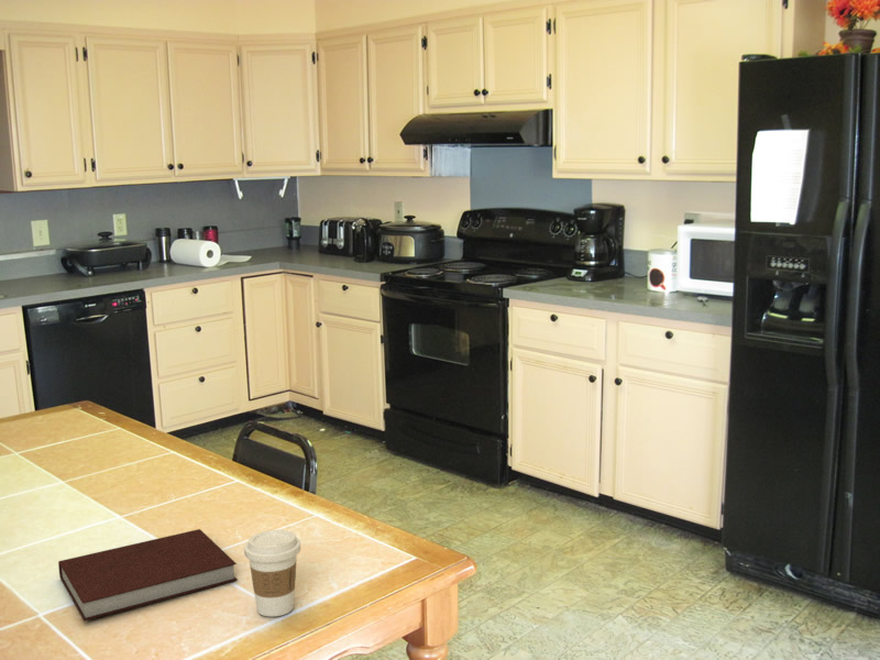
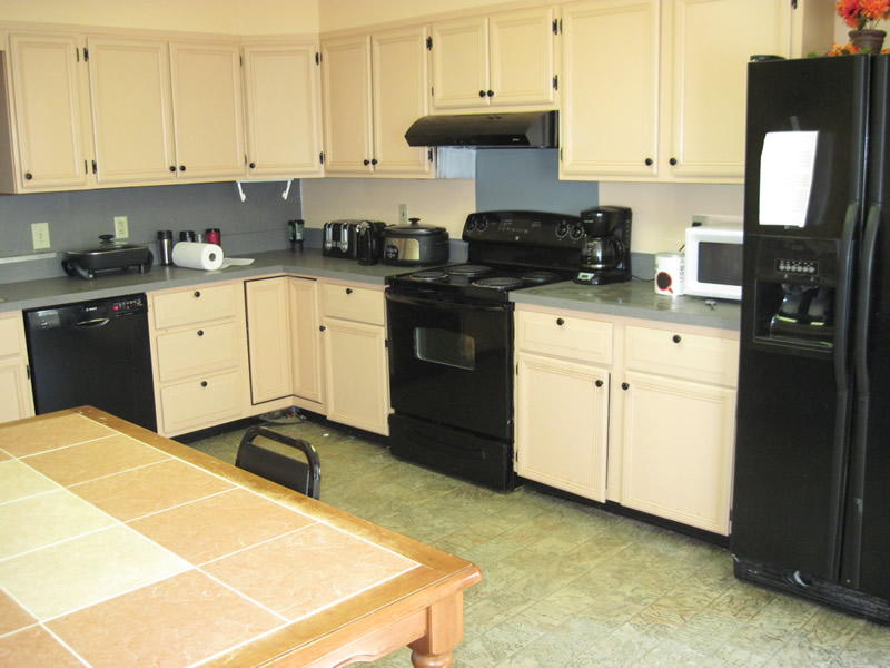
- notebook [57,528,238,622]
- coffee cup [243,529,301,618]
